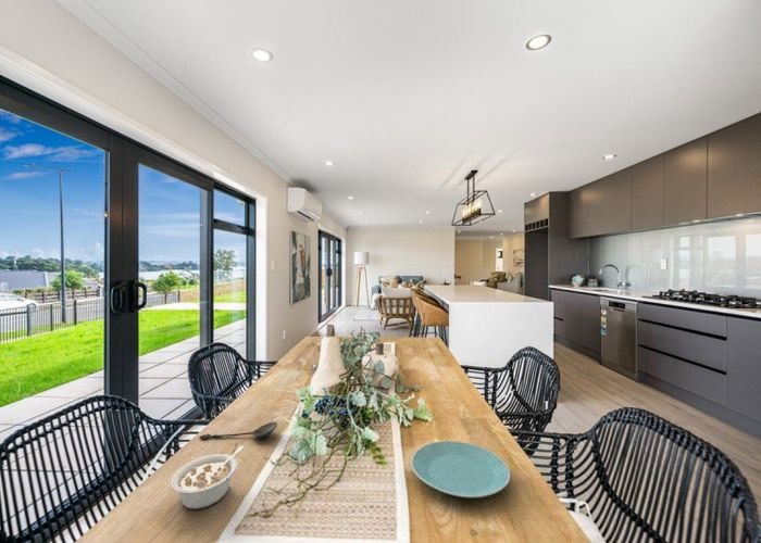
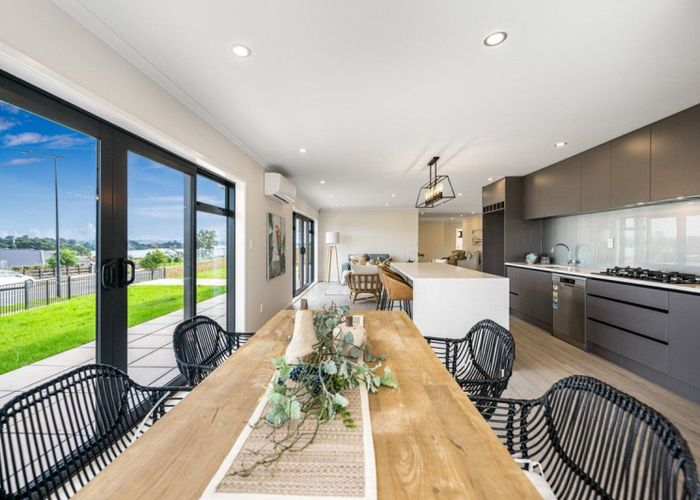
- spoon [198,421,278,441]
- legume [170,445,245,510]
- plate [410,440,511,498]
